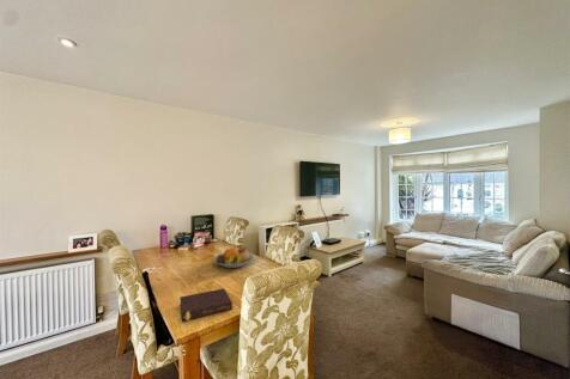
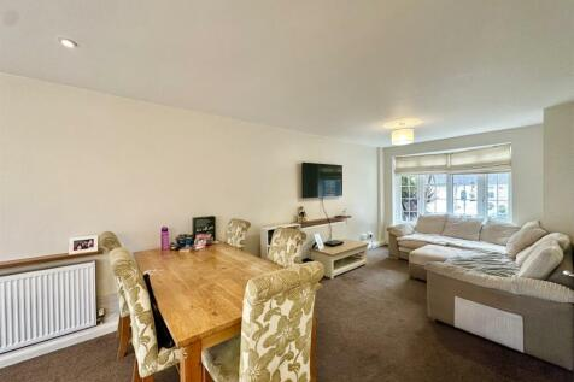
- fruit bowl [212,246,256,269]
- book [178,287,234,323]
